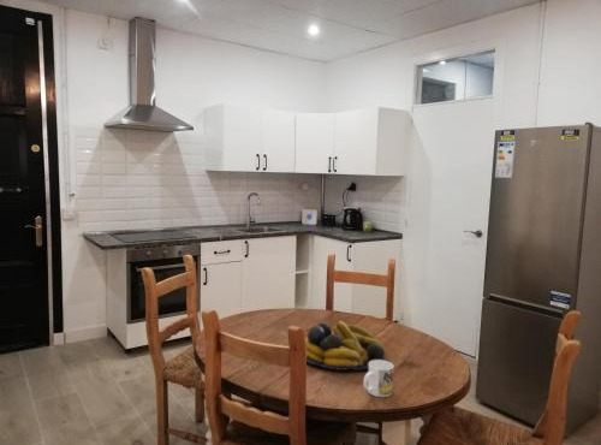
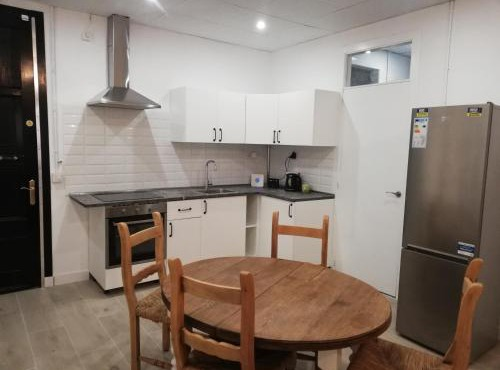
- fruit bowl [304,320,386,372]
- mug [362,360,394,398]
